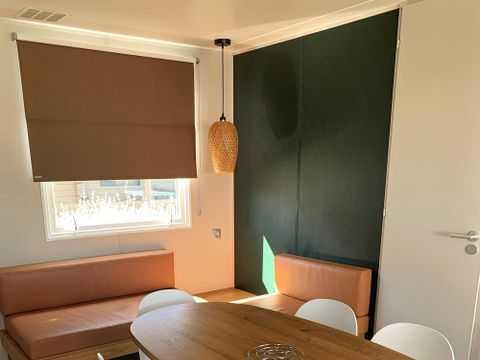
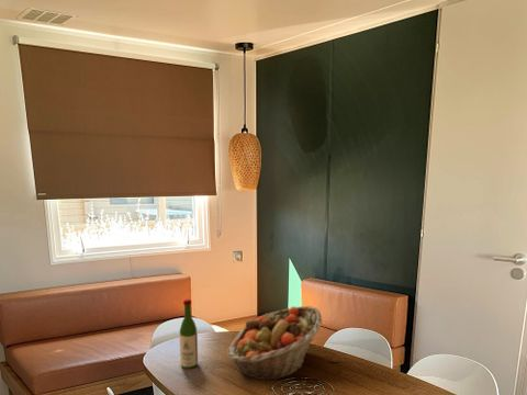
+ wine bottle [179,298,199,370]
+ fruit basket [226,305,323,381]
